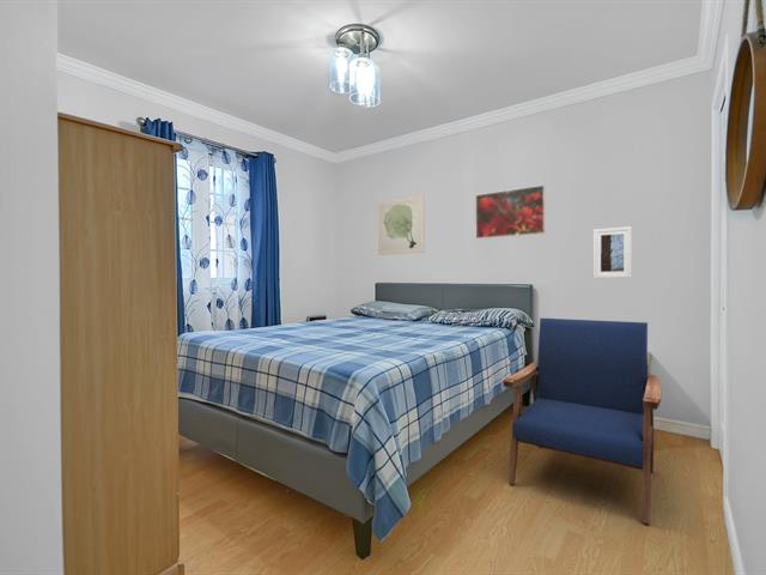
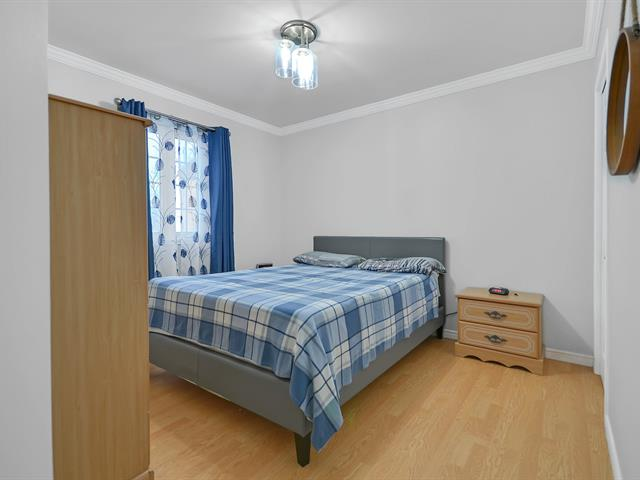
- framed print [592,225,633,279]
- wall art [377,195,426,256]
- armchair [501,317,663,526]
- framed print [474,183,547,240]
